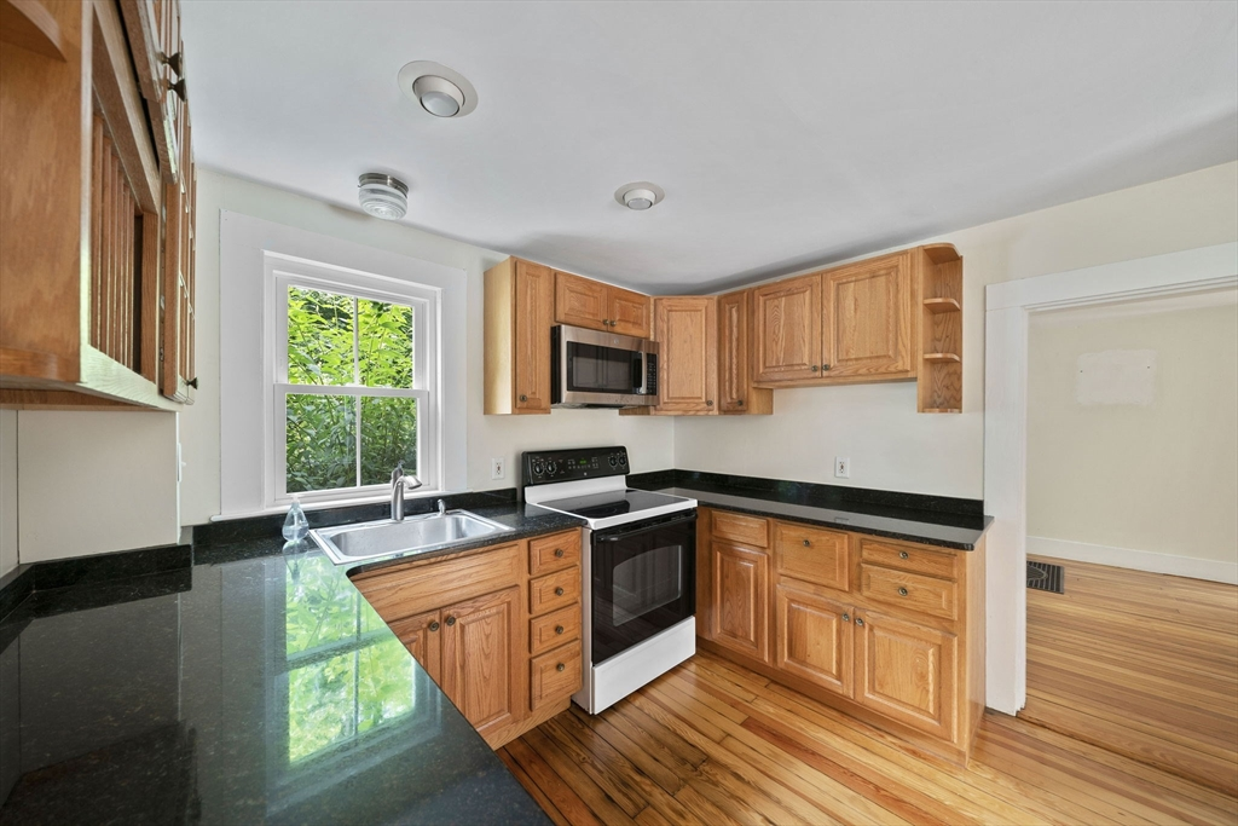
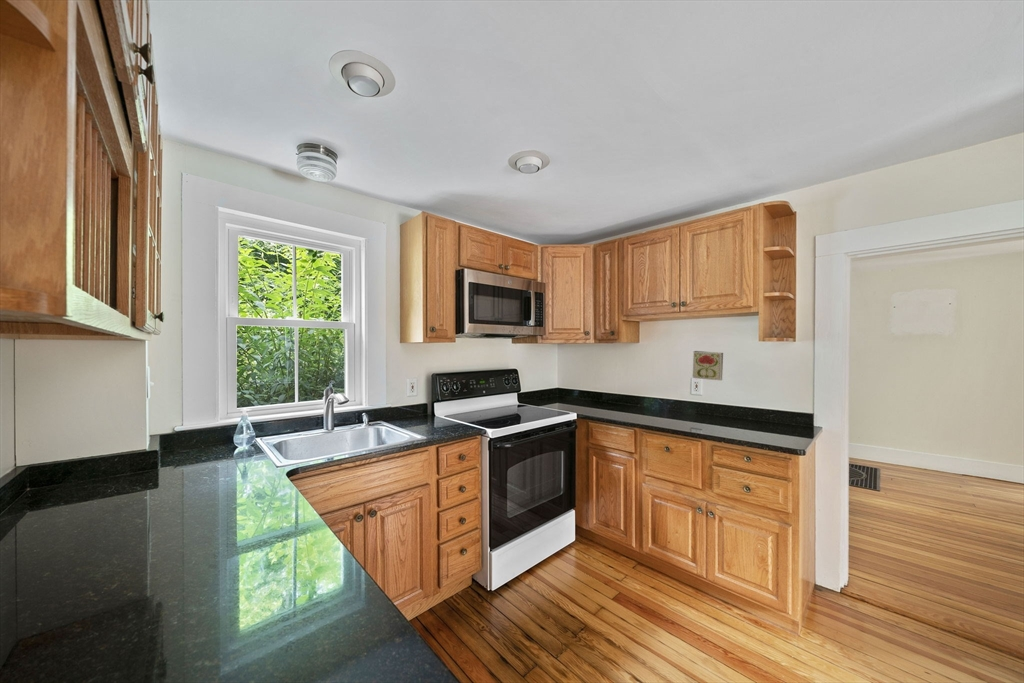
+ decorative tile [692,350,724,381]
